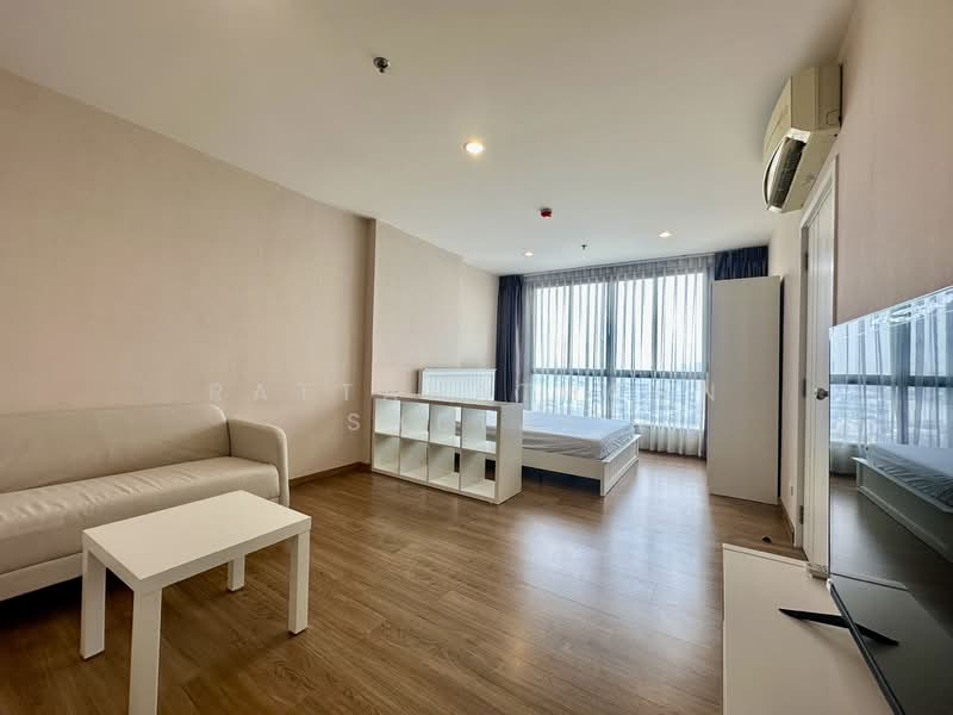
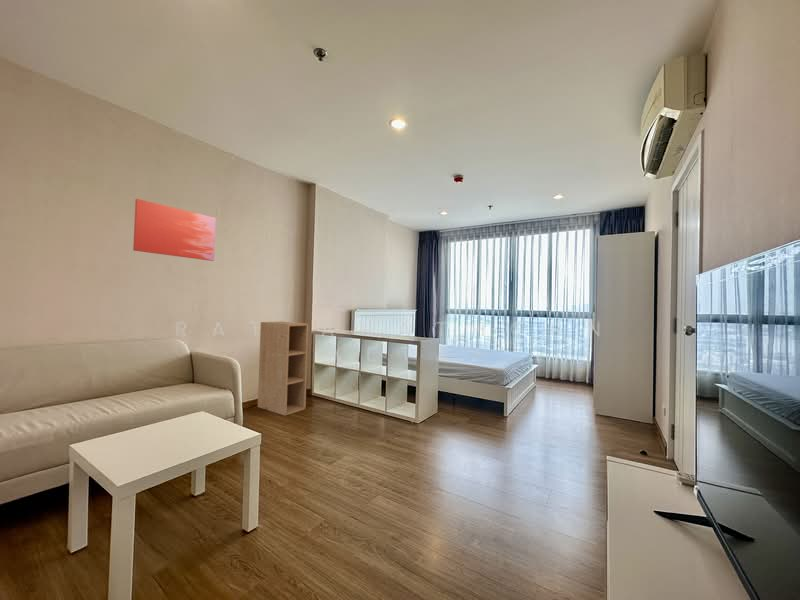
+ wall art [132,198,217,262]
+ shelving unit [257,321,309,417]
